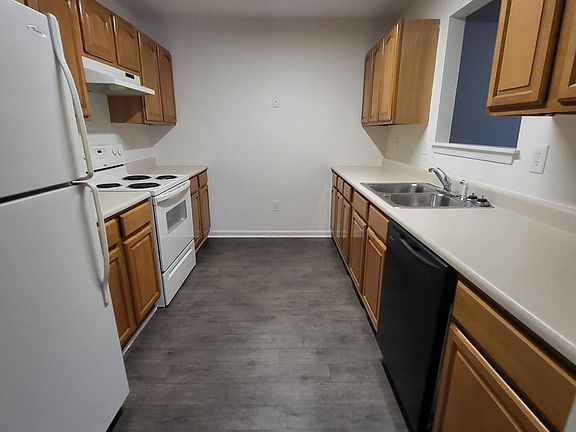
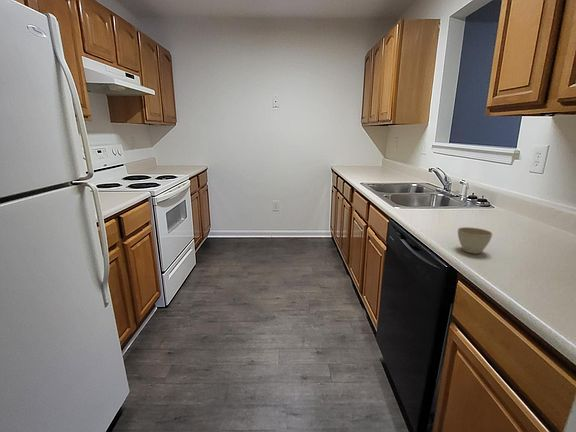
+ flower pot [457,226,494,255]
